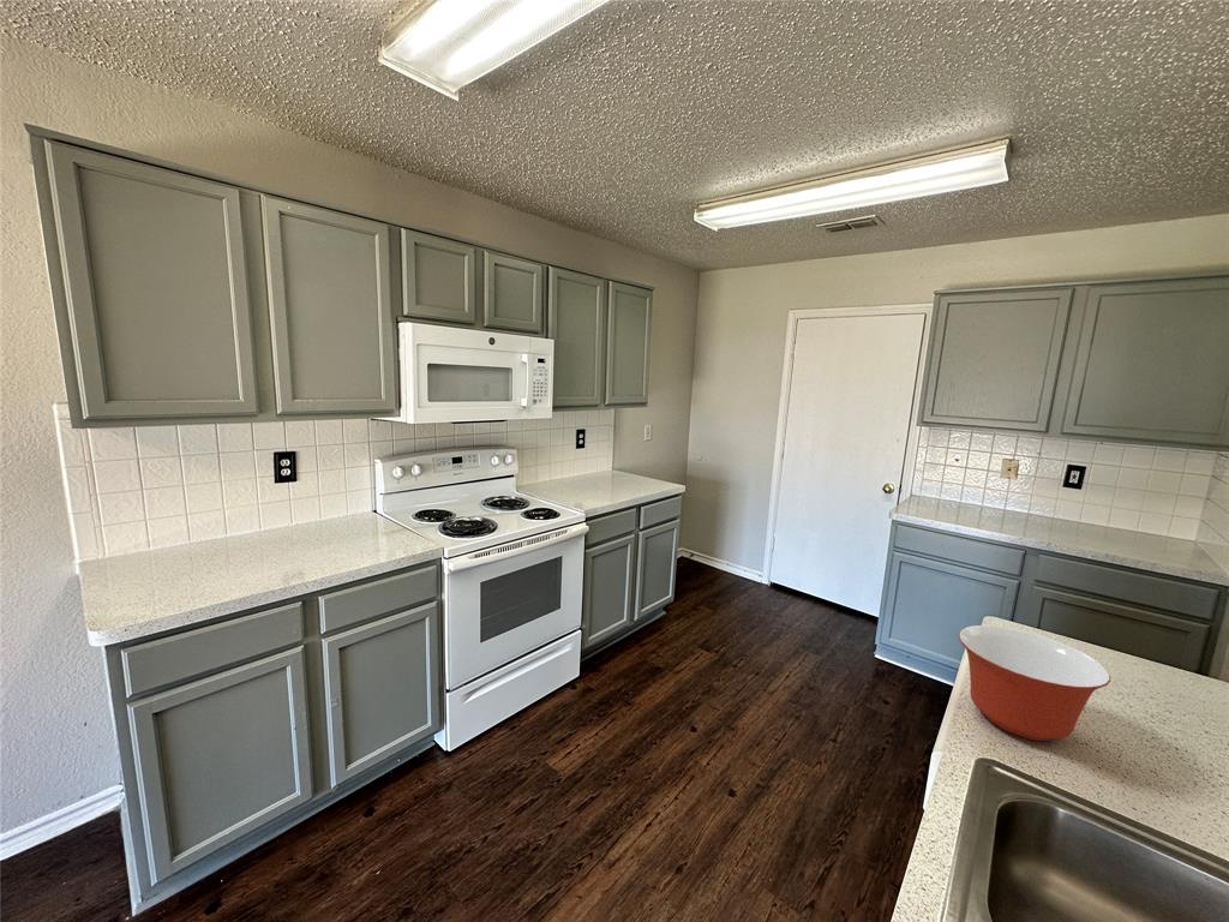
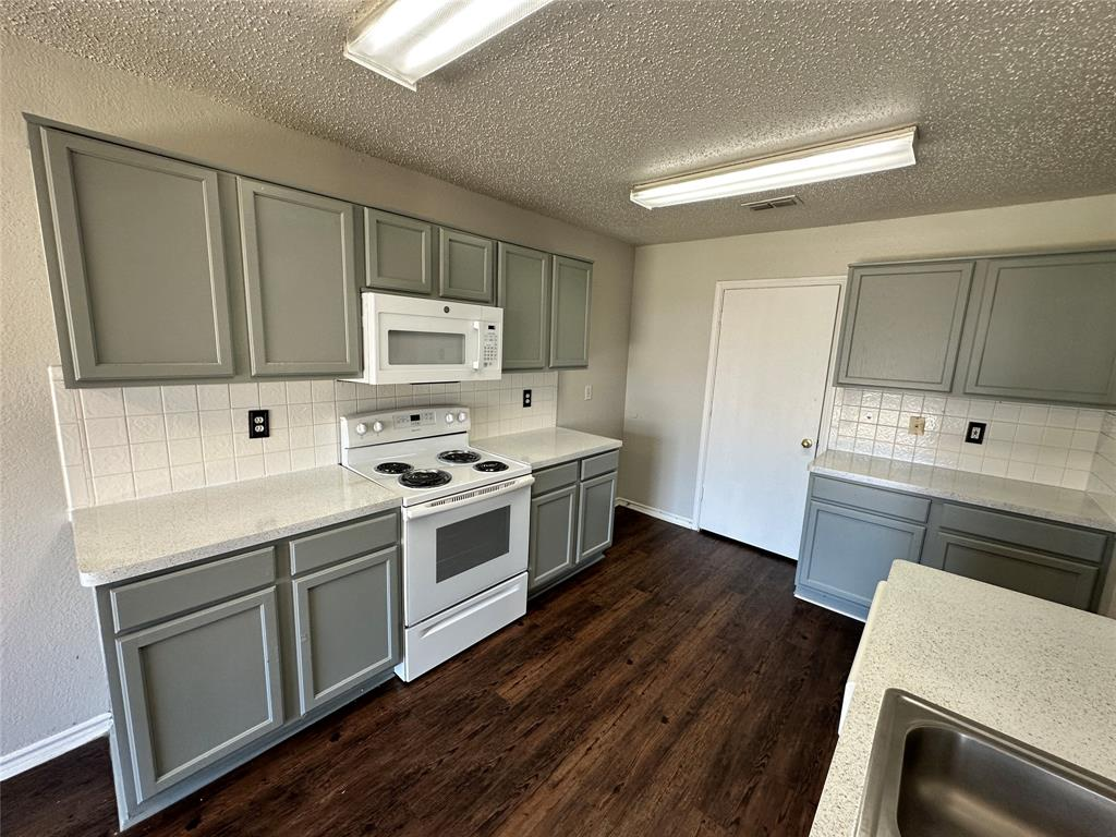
- mixing bowl [958,624,1111,742]
